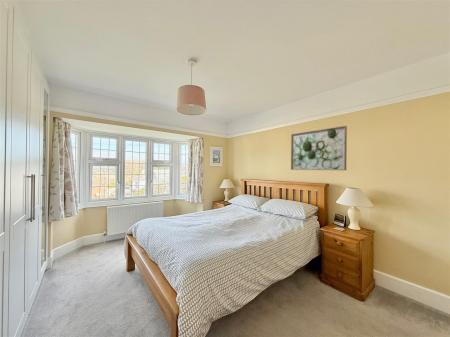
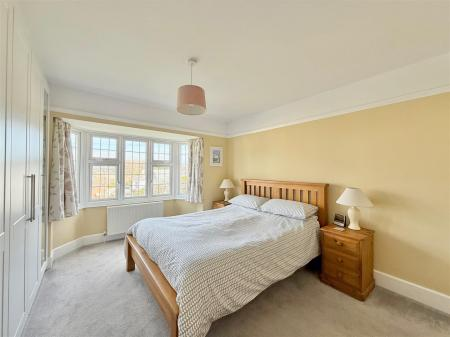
- wall art [290,125,348,171]
